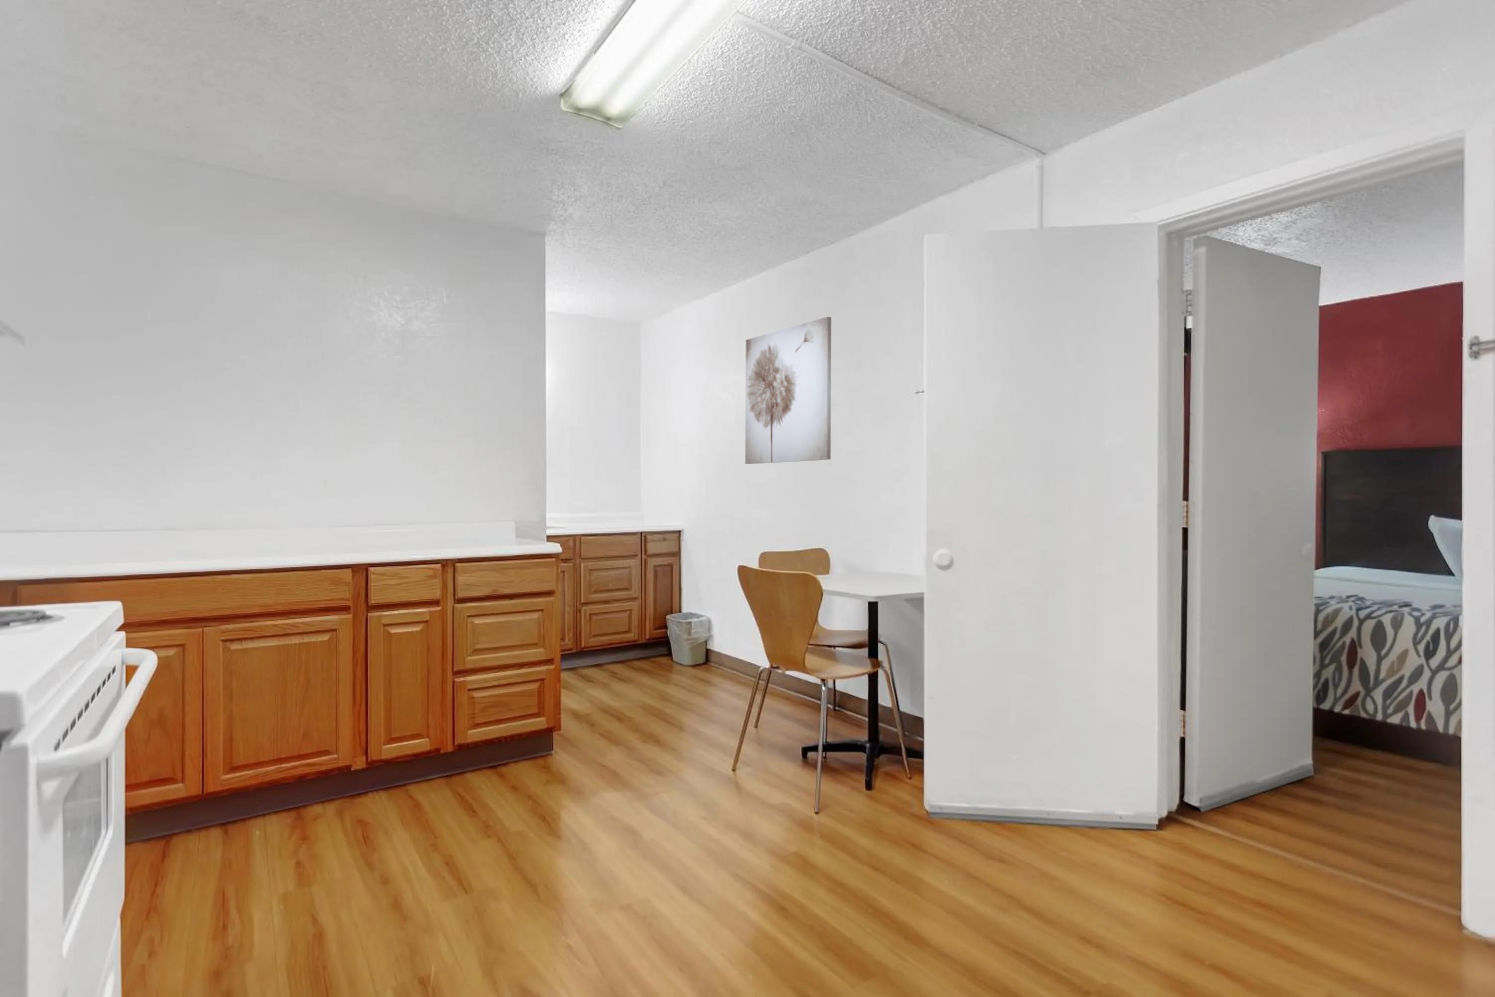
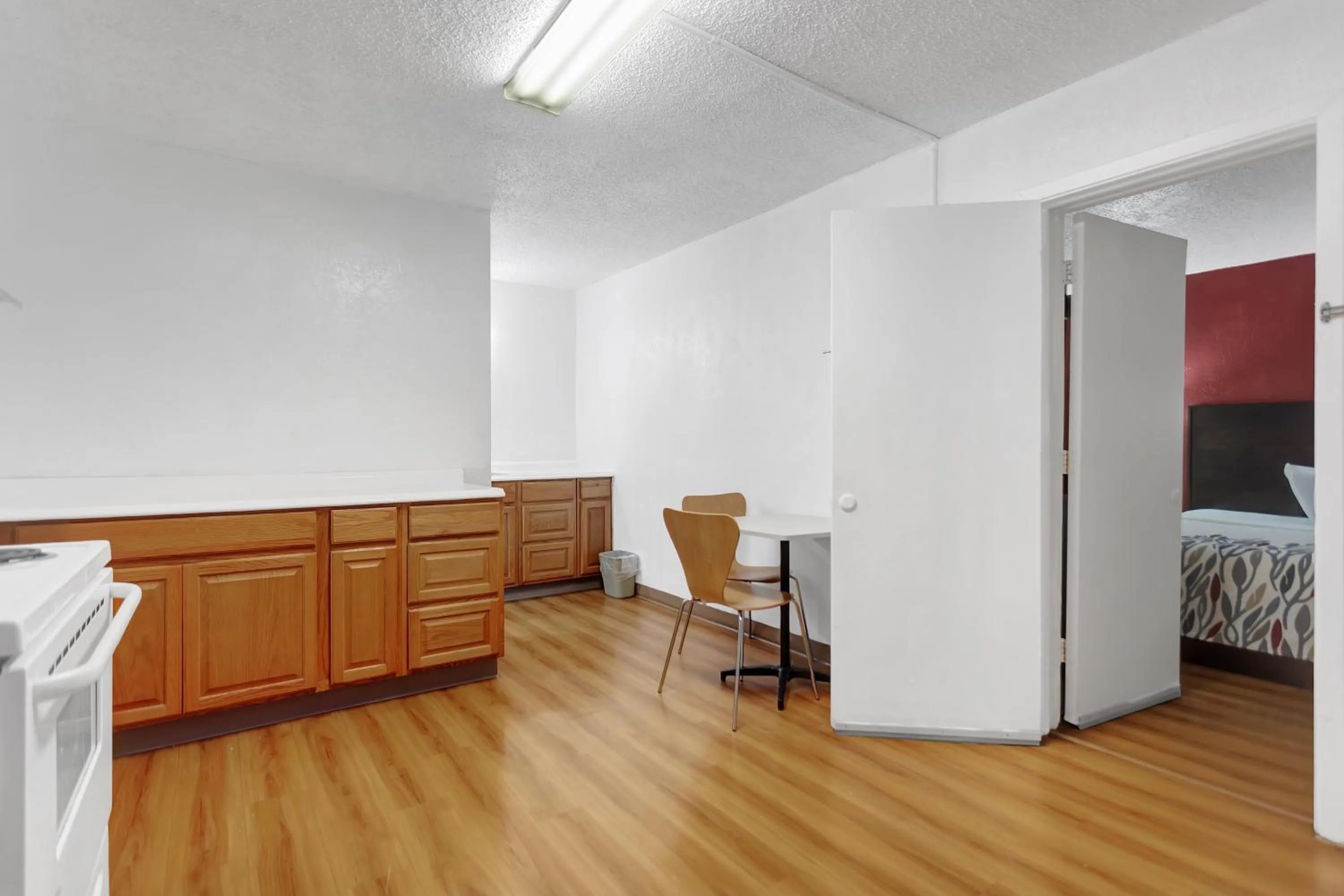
- wall art [744,316,832,465]
